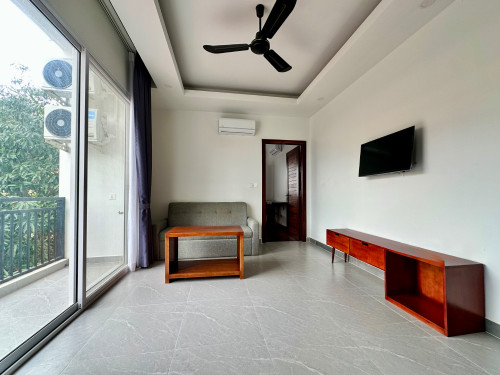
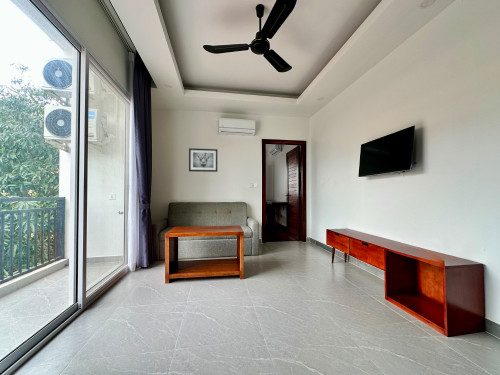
+ wall art [188,147,218,173]
